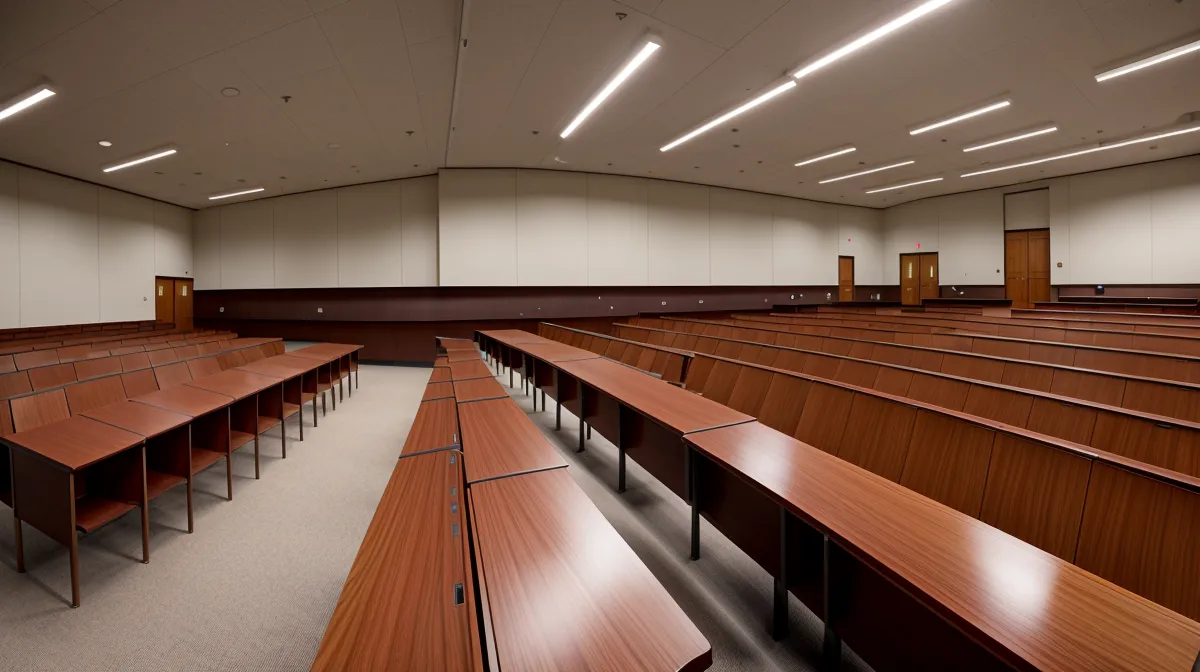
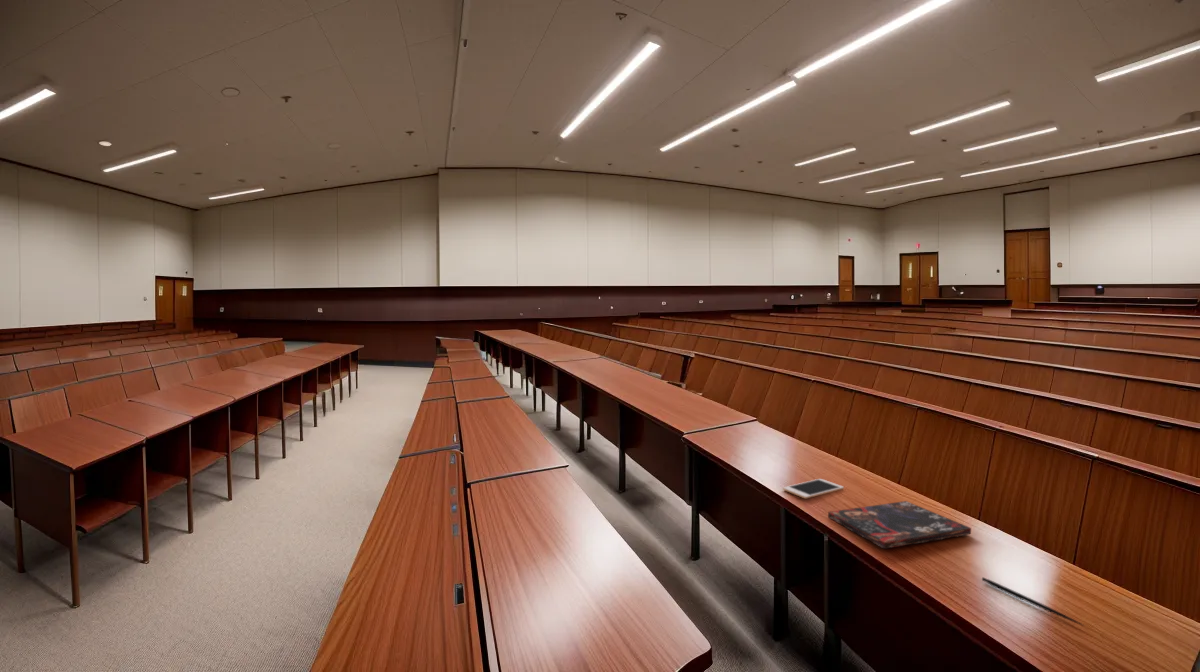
+ pen [981,576,1086,627]
+ book [827,500,972,550]
+ cell phone [782,478,845,500]
